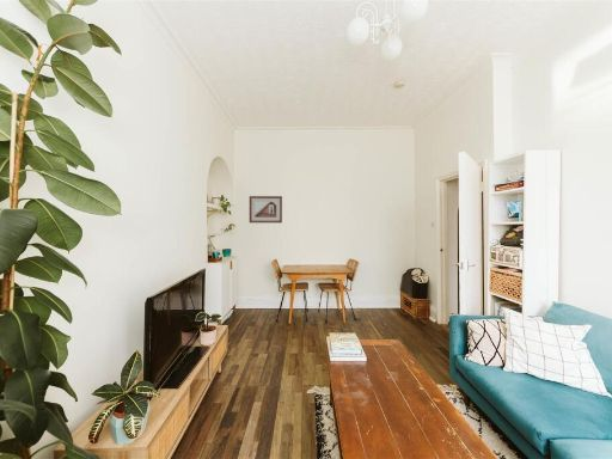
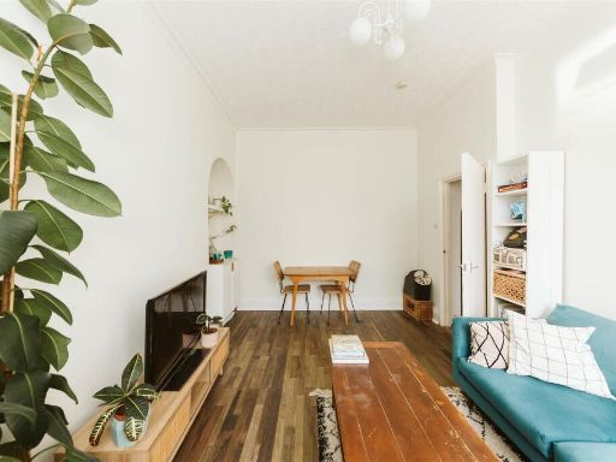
- picture frame [249,195,283,224]
